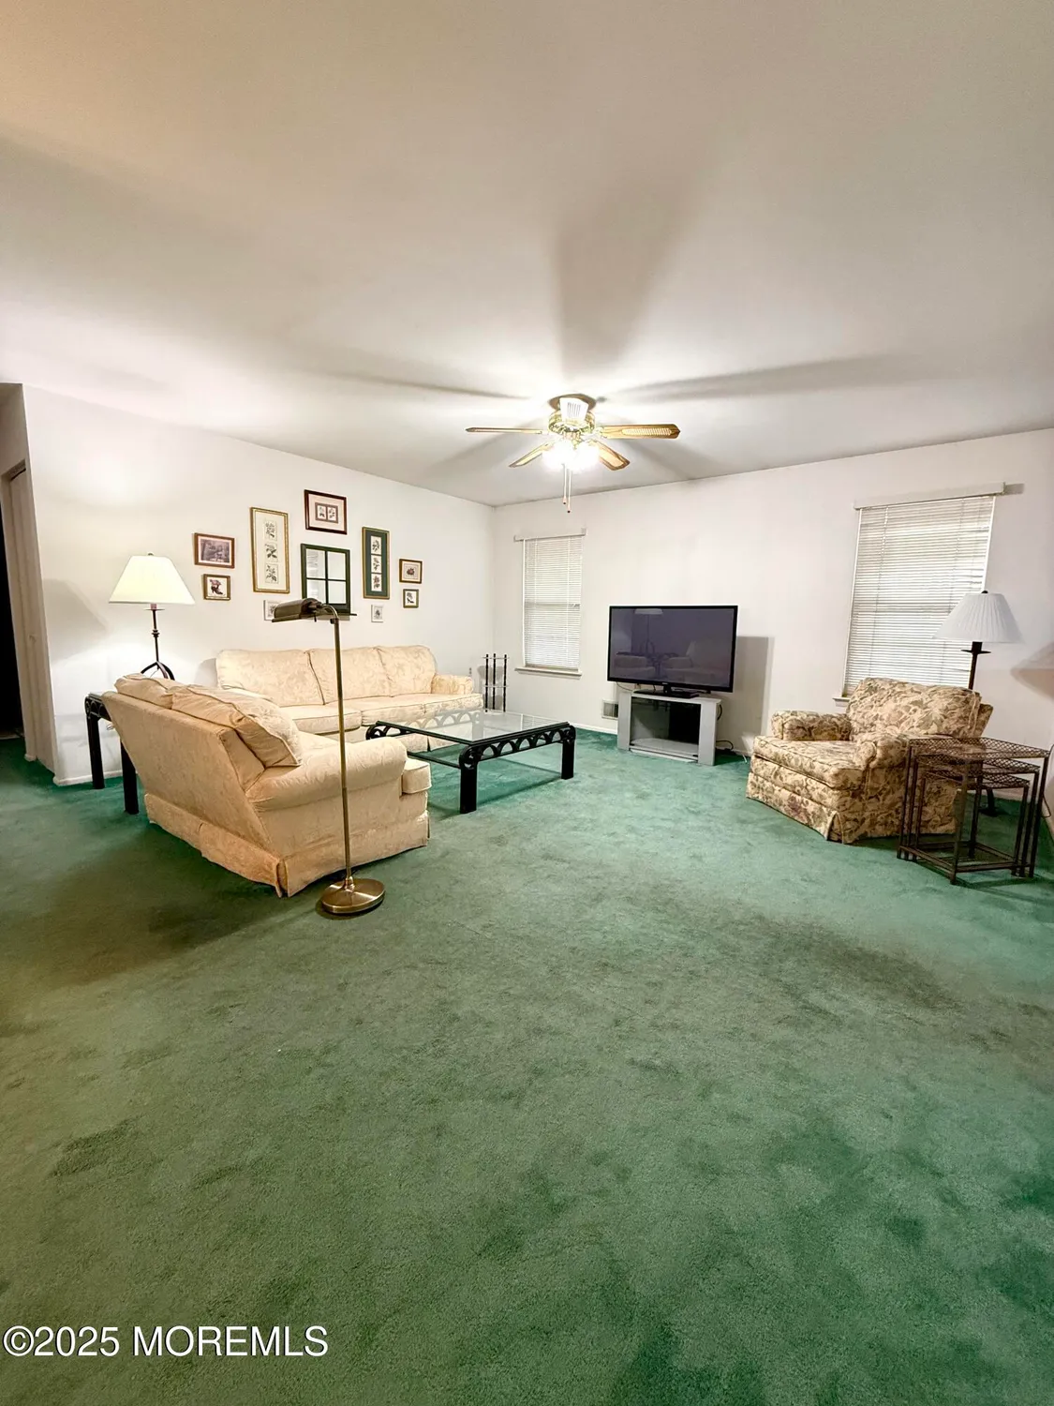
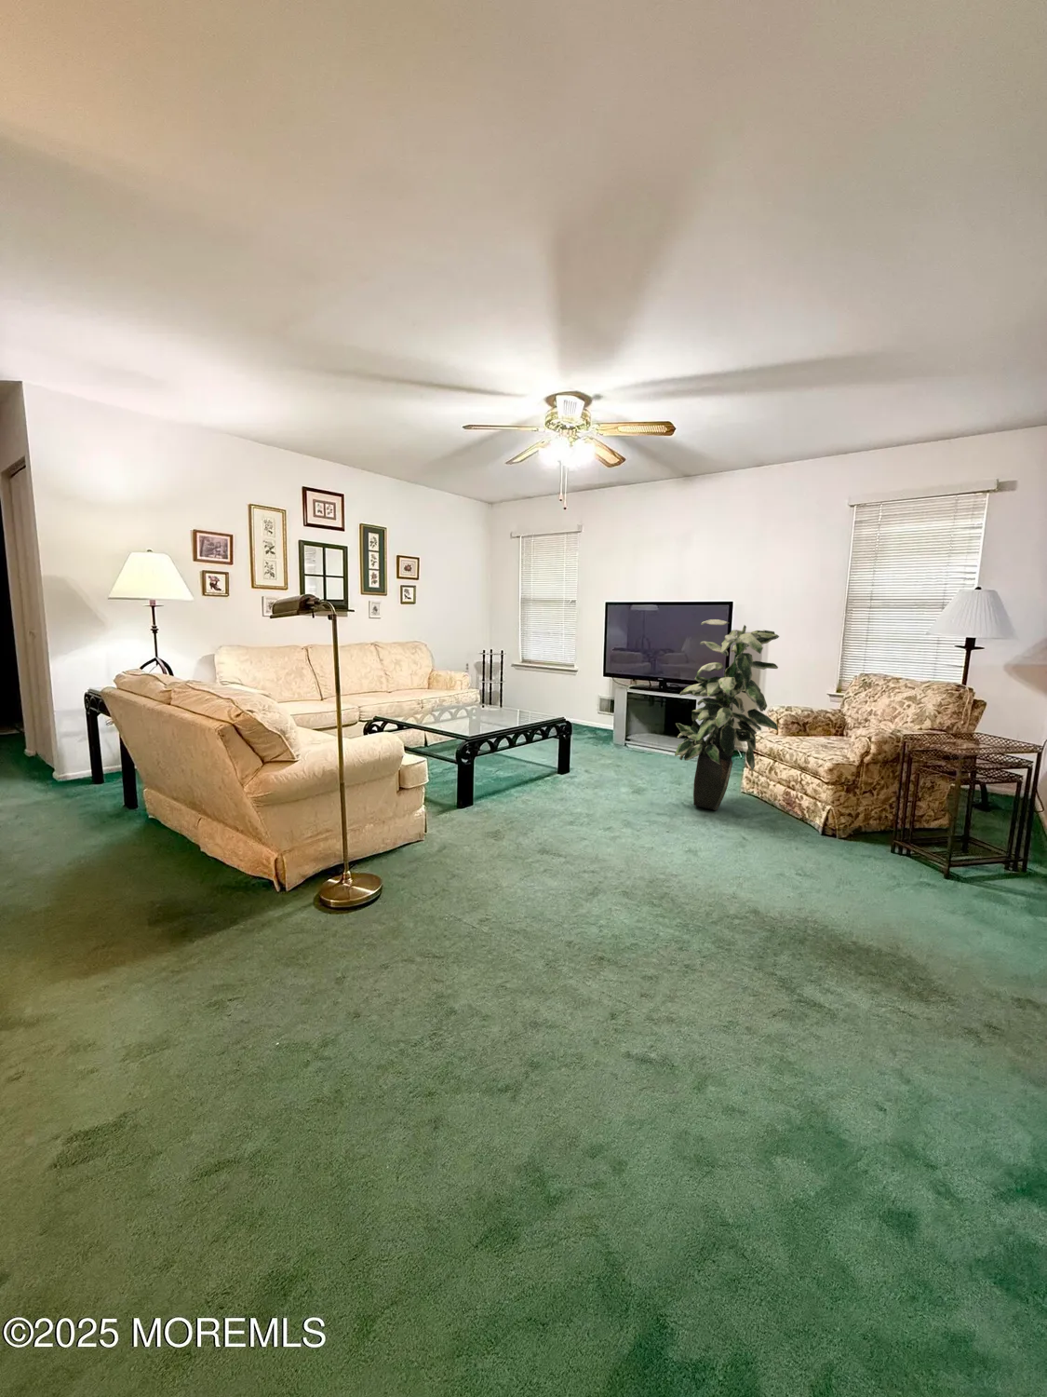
+ indoor plant [674,618,780,811]
